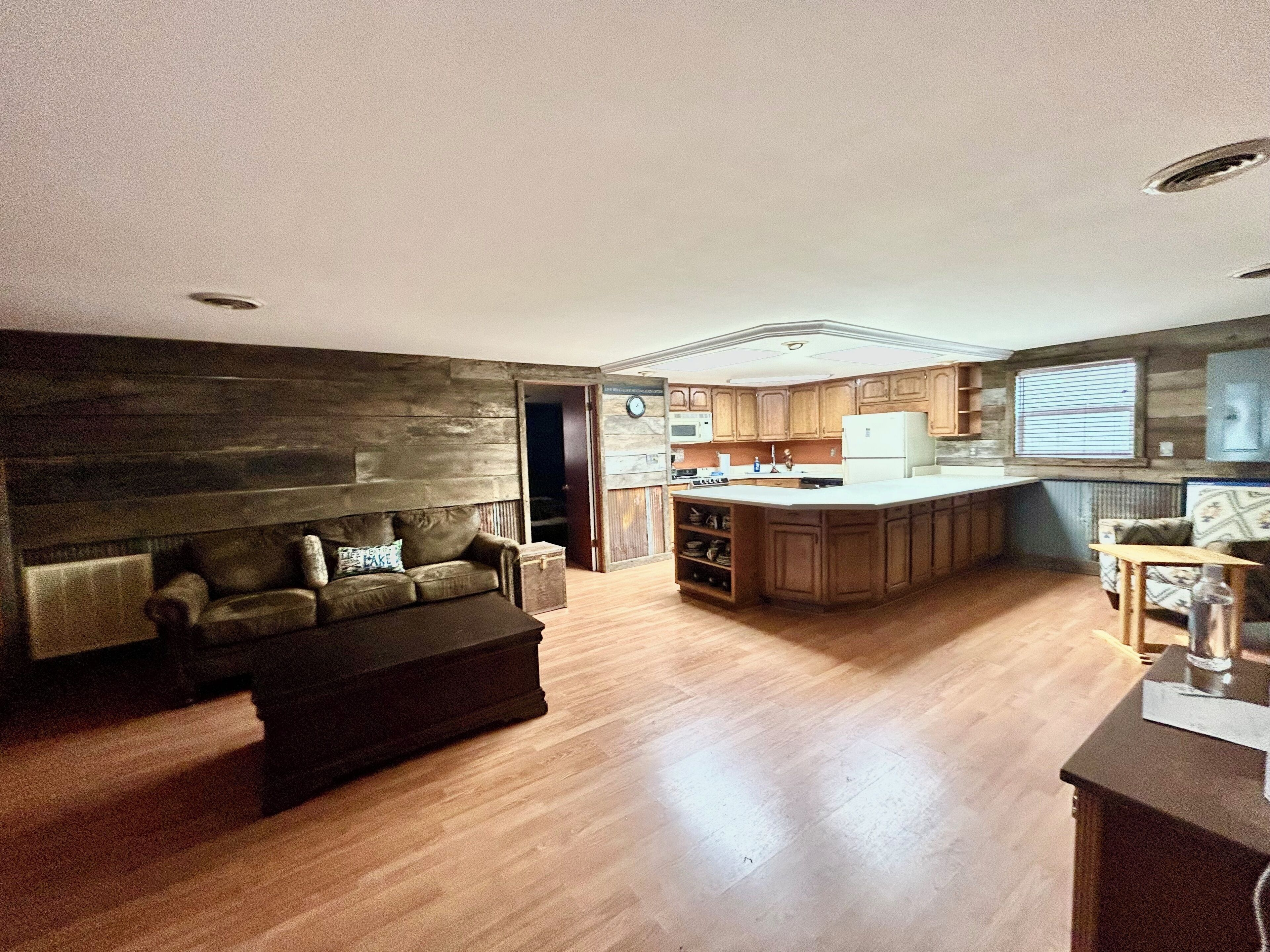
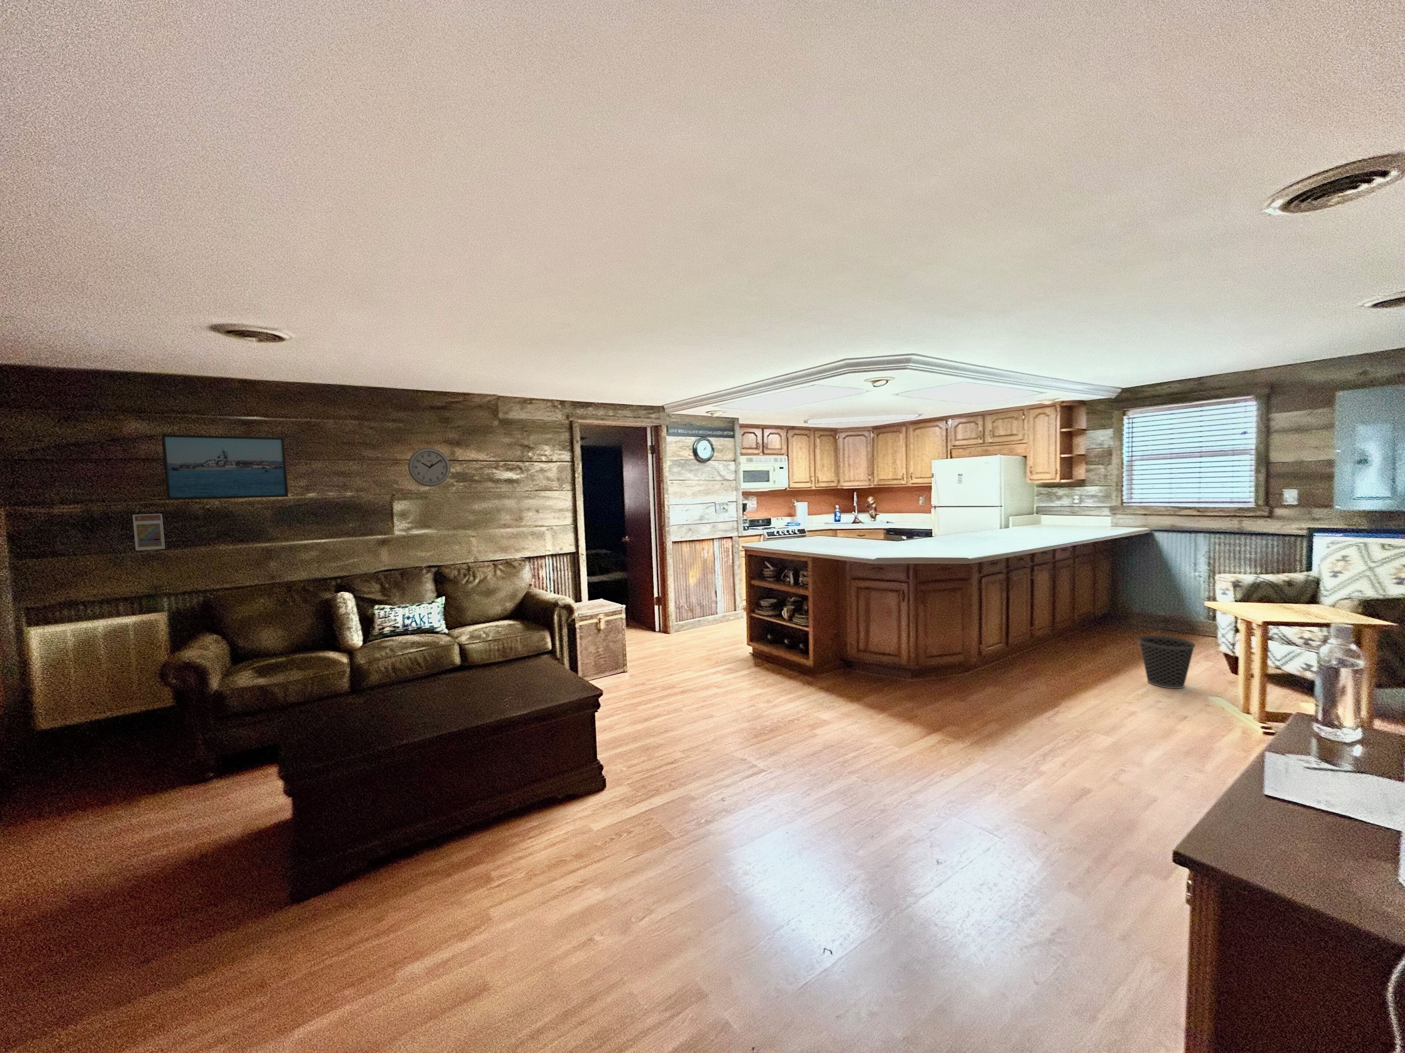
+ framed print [162,434,289,500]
+ wall clock [407,448,450,487]
+ wastebasket [1138,636,1196,689]
+ trading card display case [132,513,165,551]
